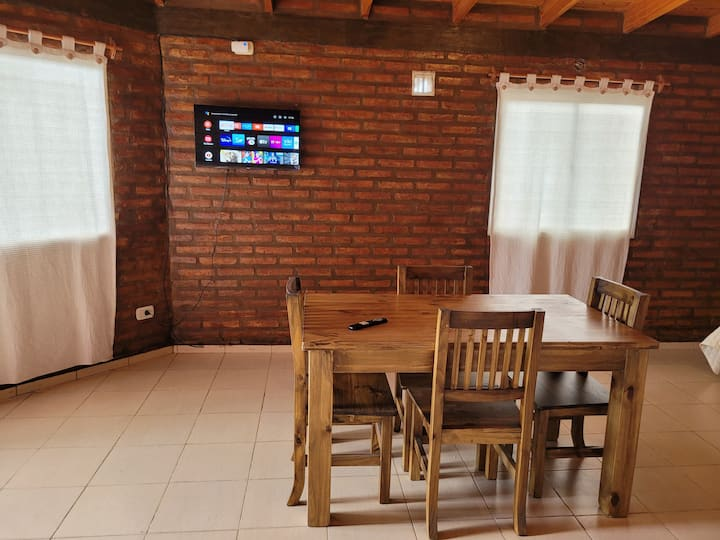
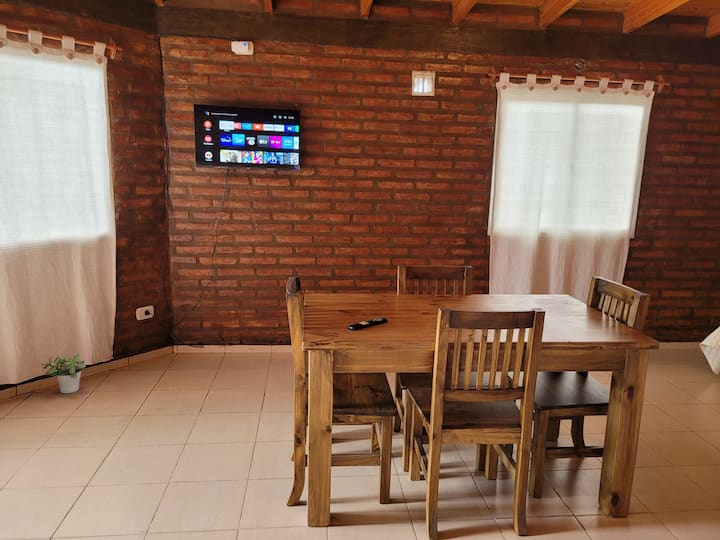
+ potted plant [40,353,87,394]
